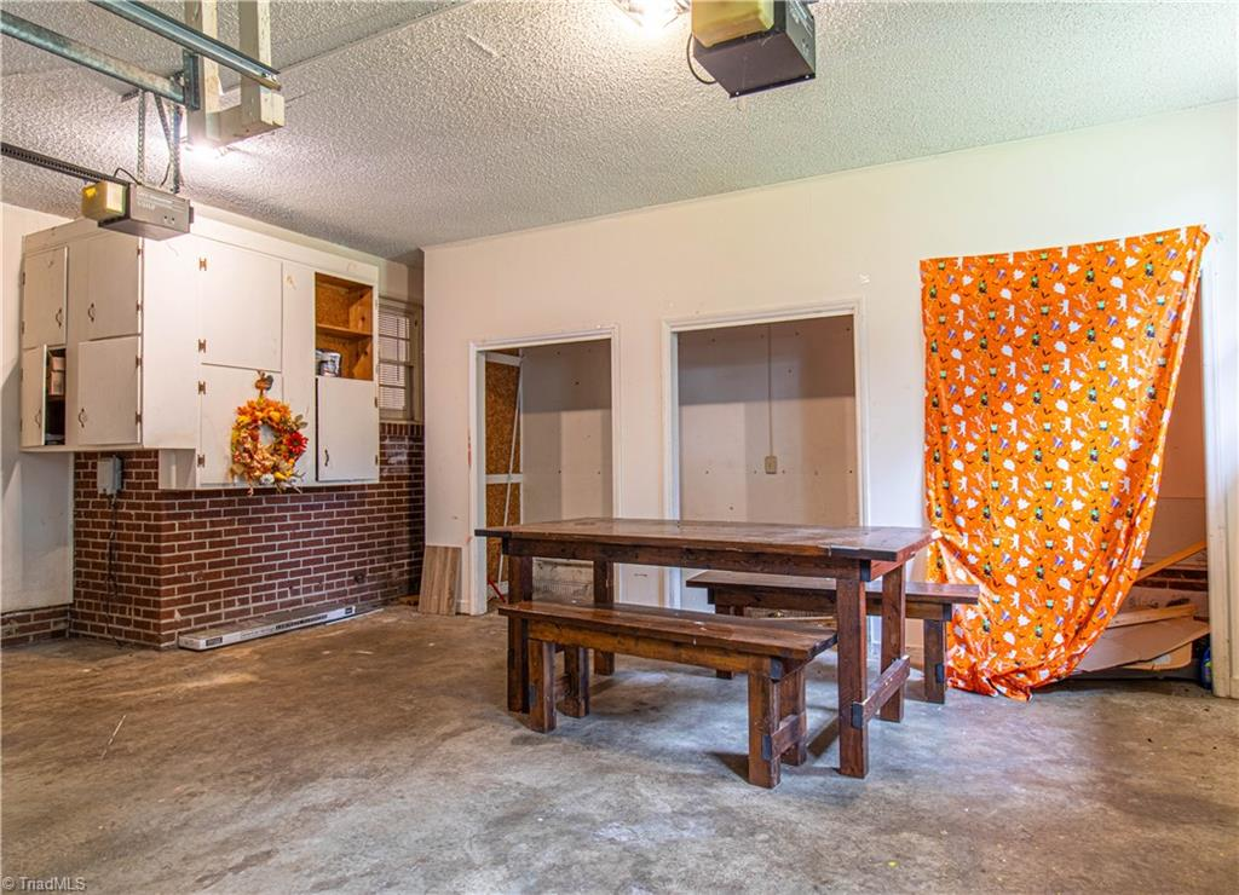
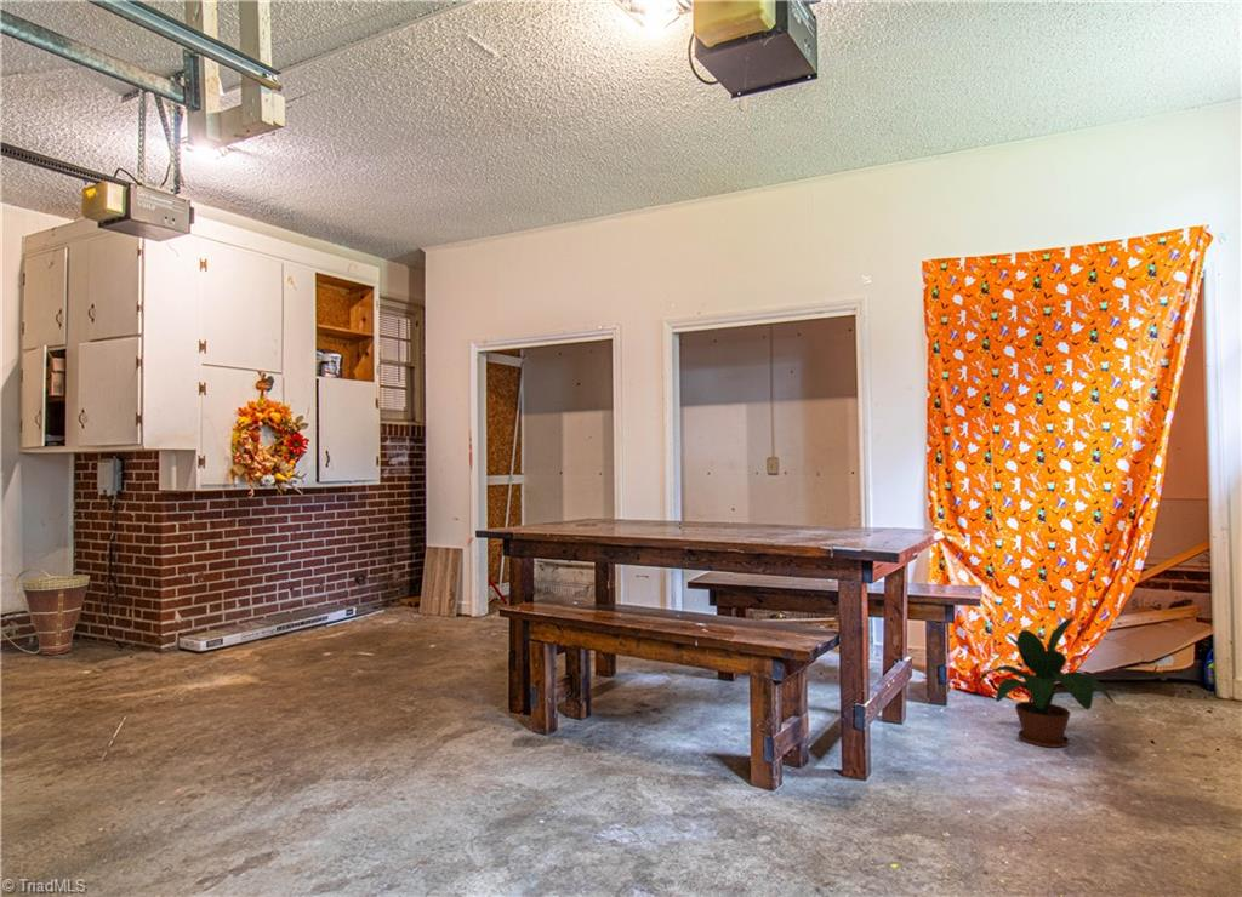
+ potted plant [976,616,1116,749]
+ basket [0,567,91,656]
